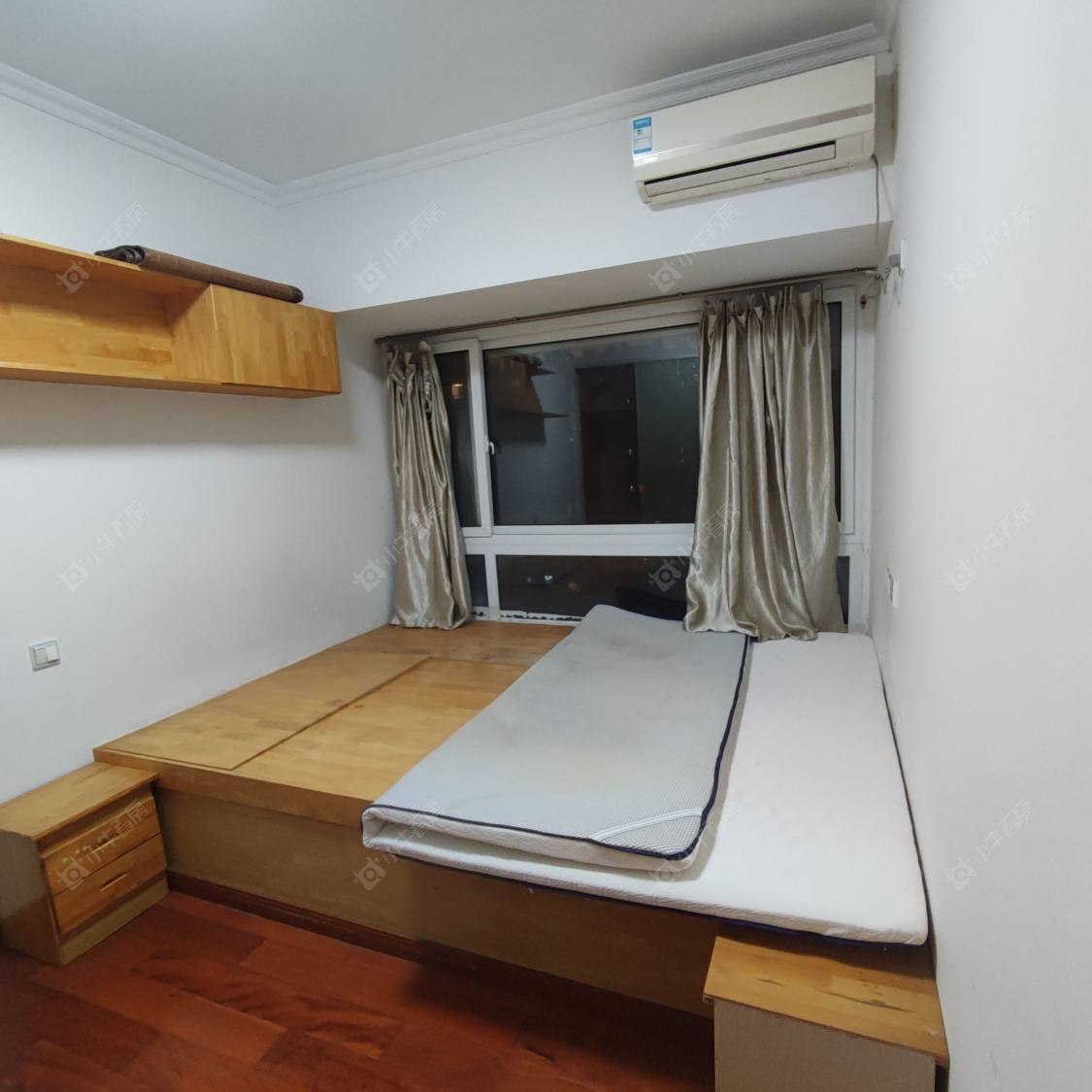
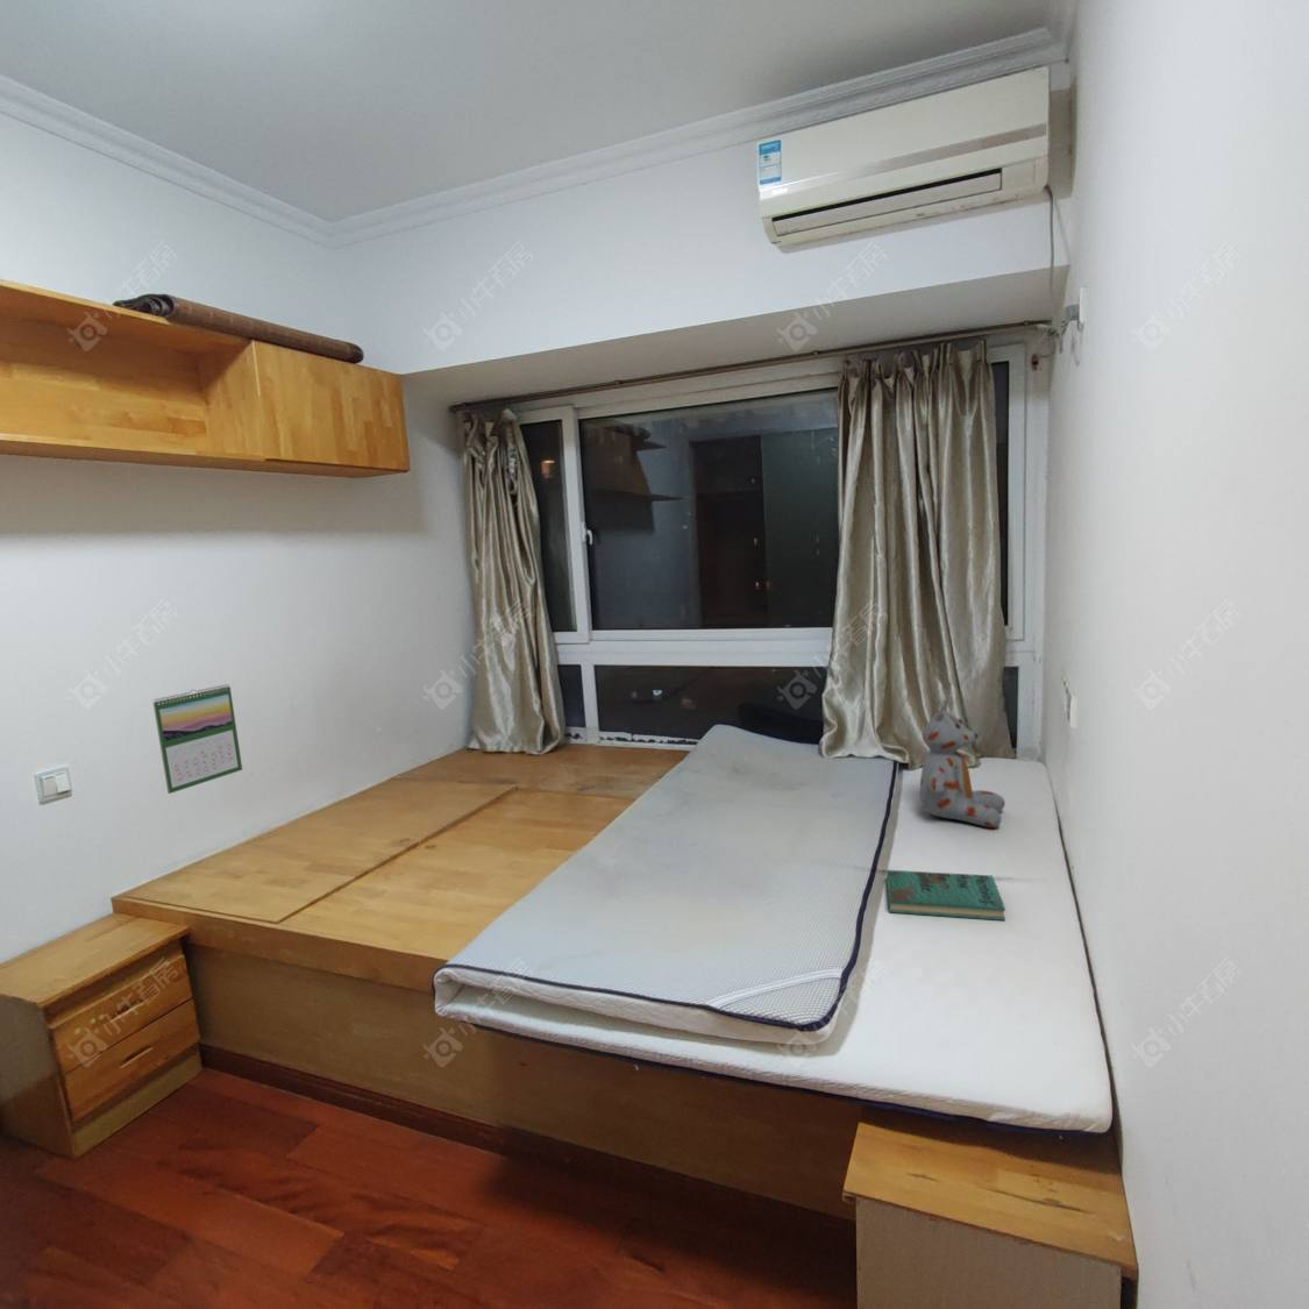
+ book [886,869,1007,922]
+ calendar [152,683,243,795]
+ stuffed bear [919,698,1007,828]
